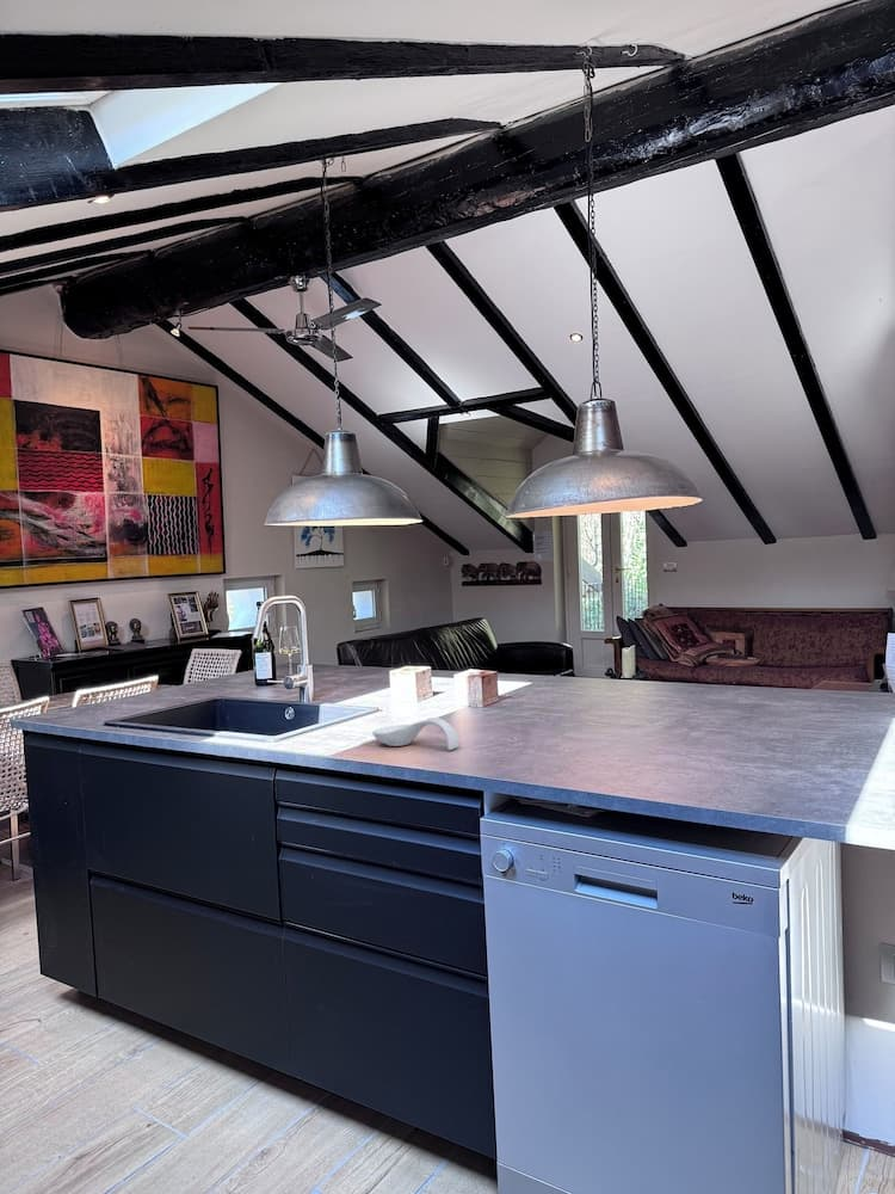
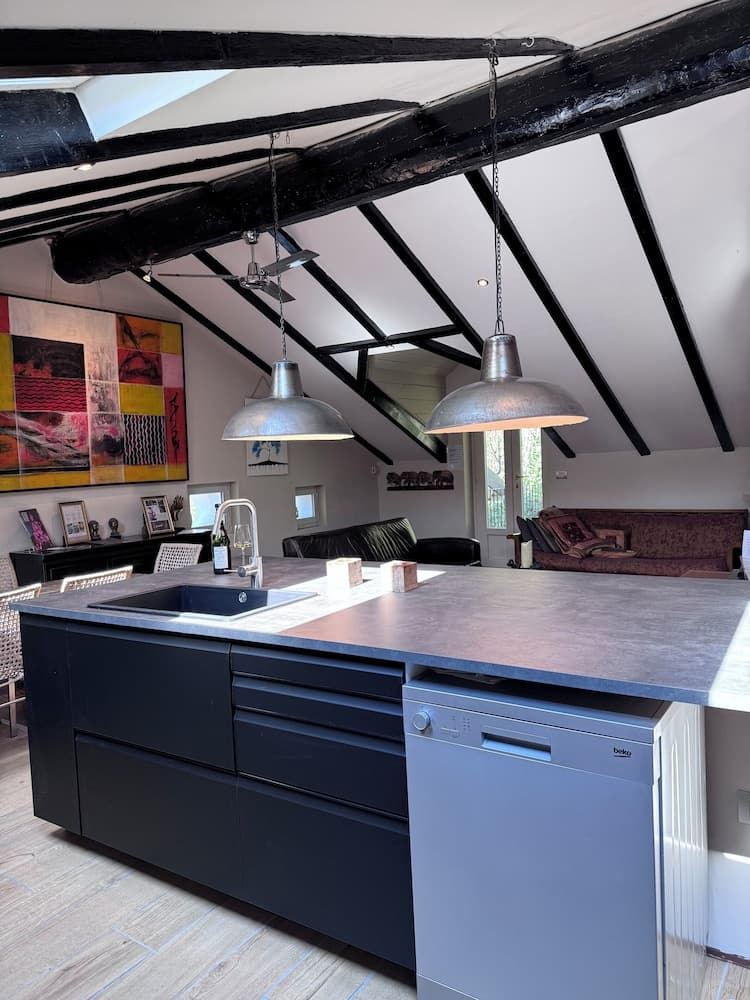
- spoon rest [371,716,461,751]
